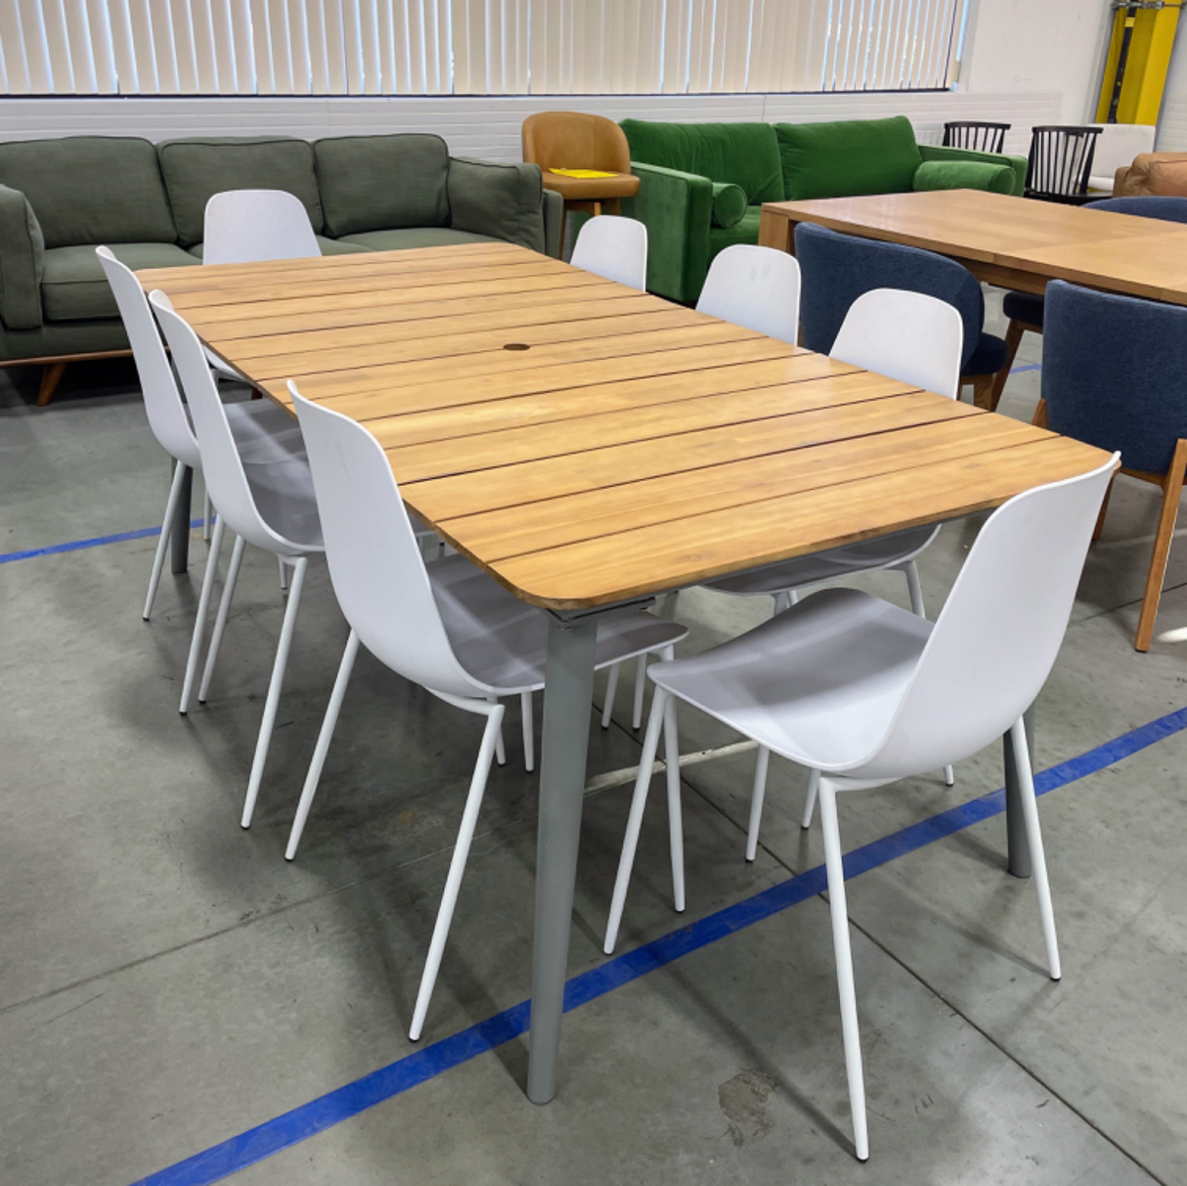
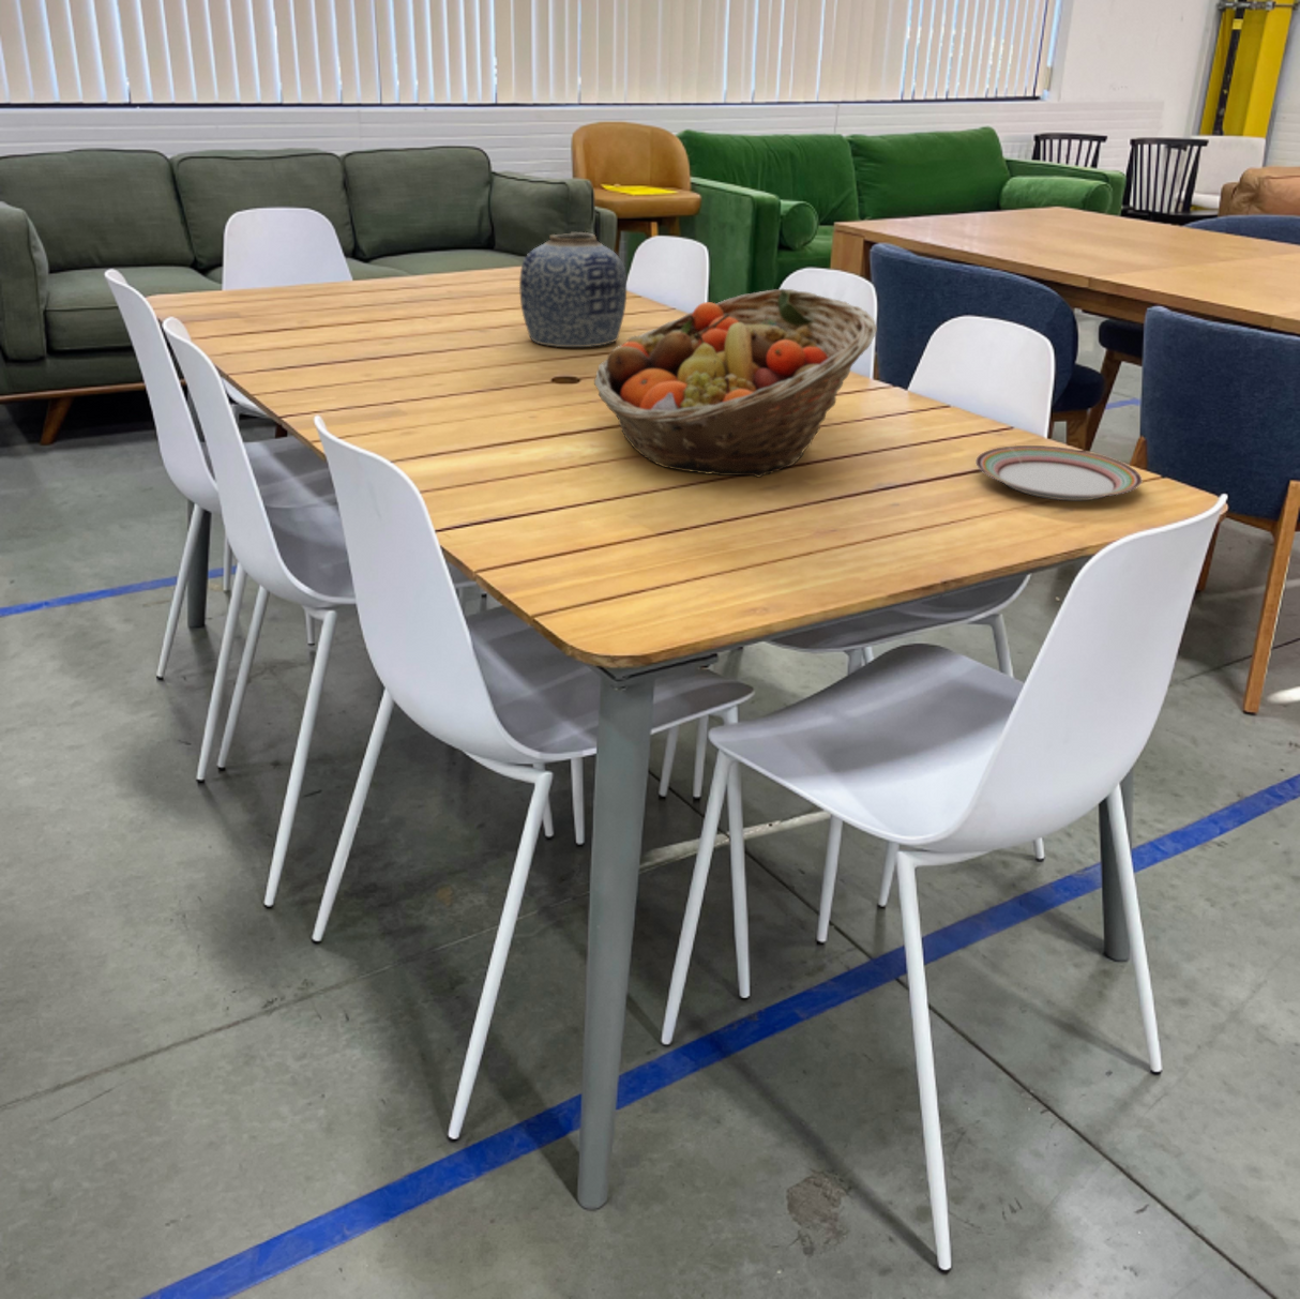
+ plate [974,445,1144,501]
+ fruit basket [594,288,878,478]
+ vase [519,231,628,349]
